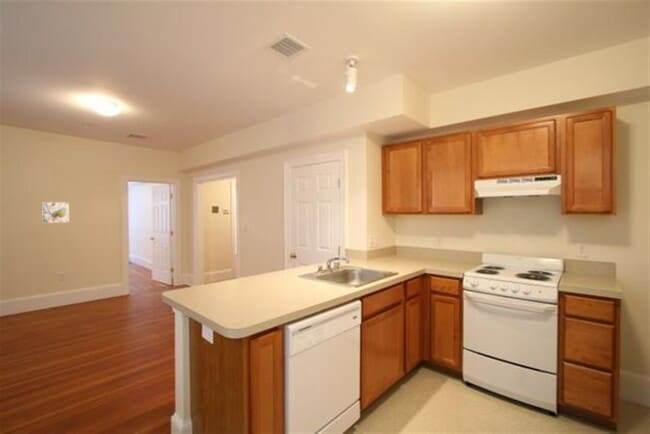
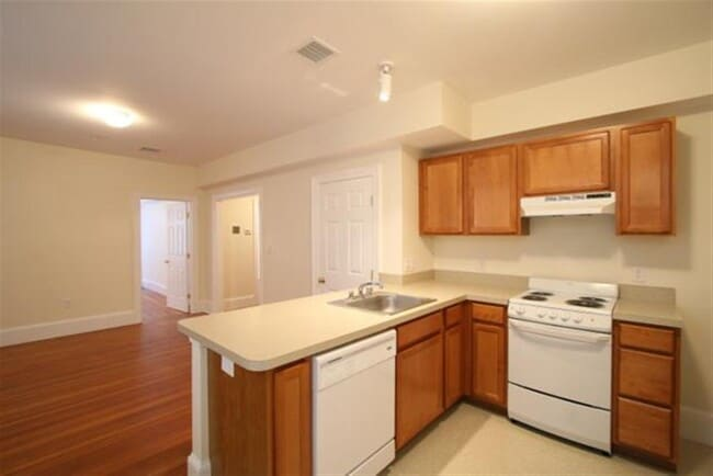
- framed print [41,201,70,224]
